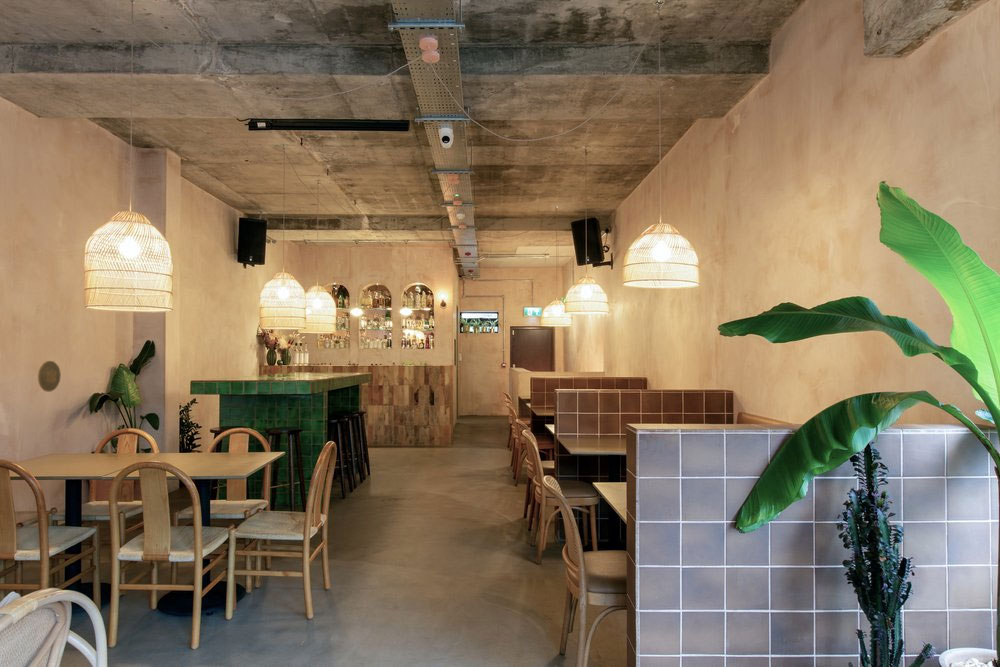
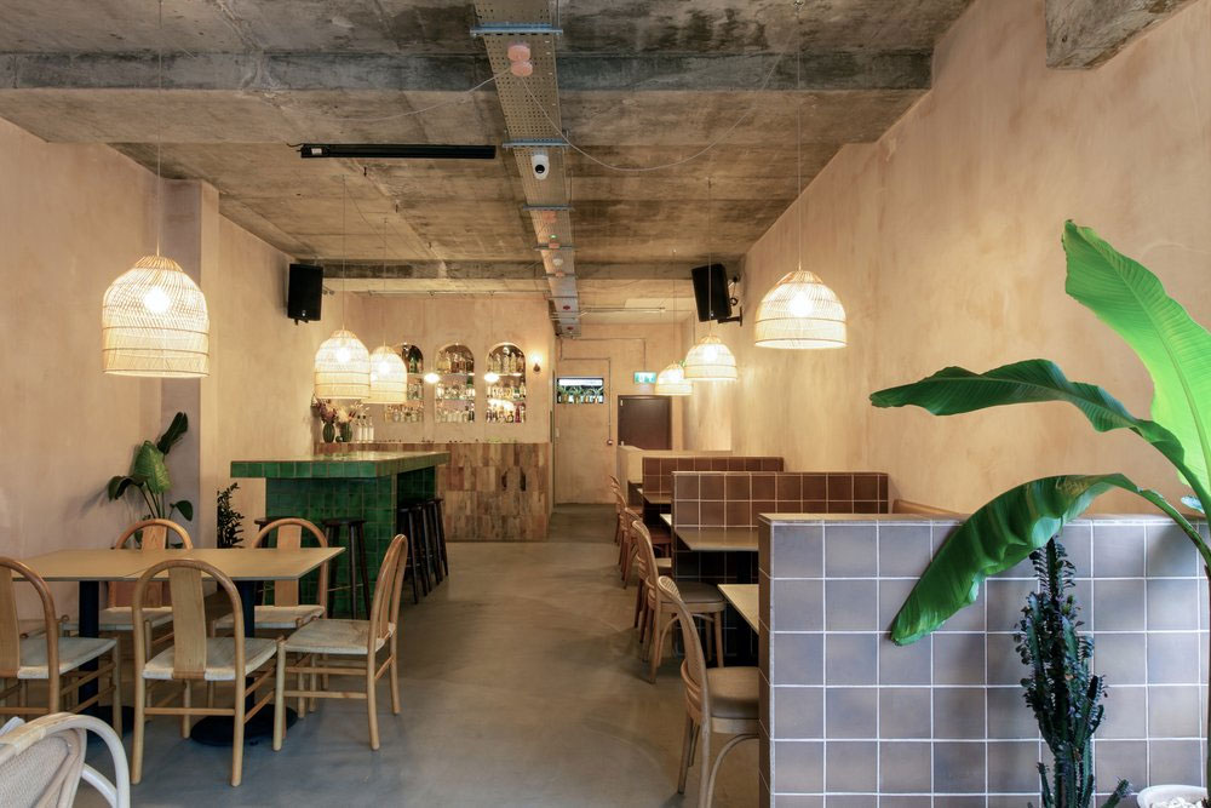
- decorative plate [37,360,62,393]
